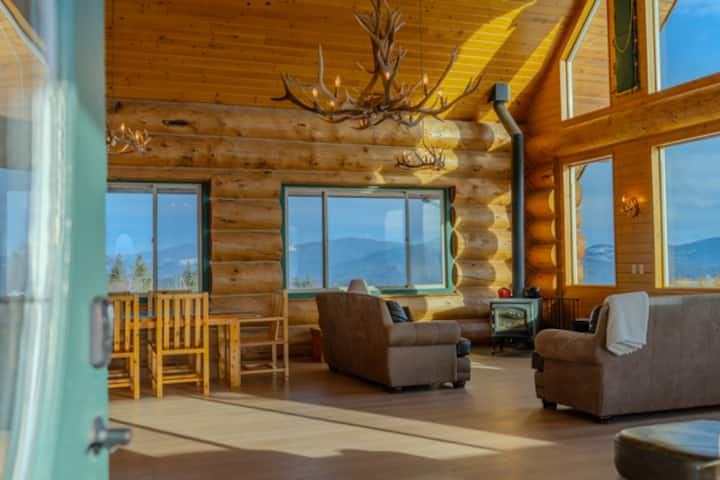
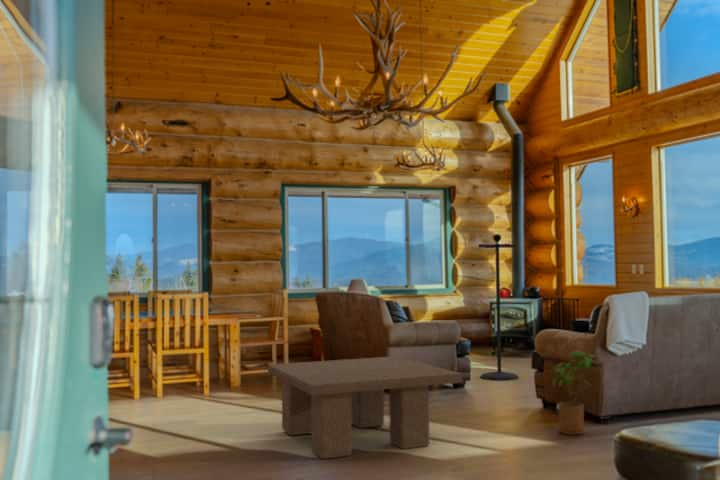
+ house plant [551,350,603,436]
+ coffee table [267,355,463,460]
+ coat rack [477,233,520,382]
